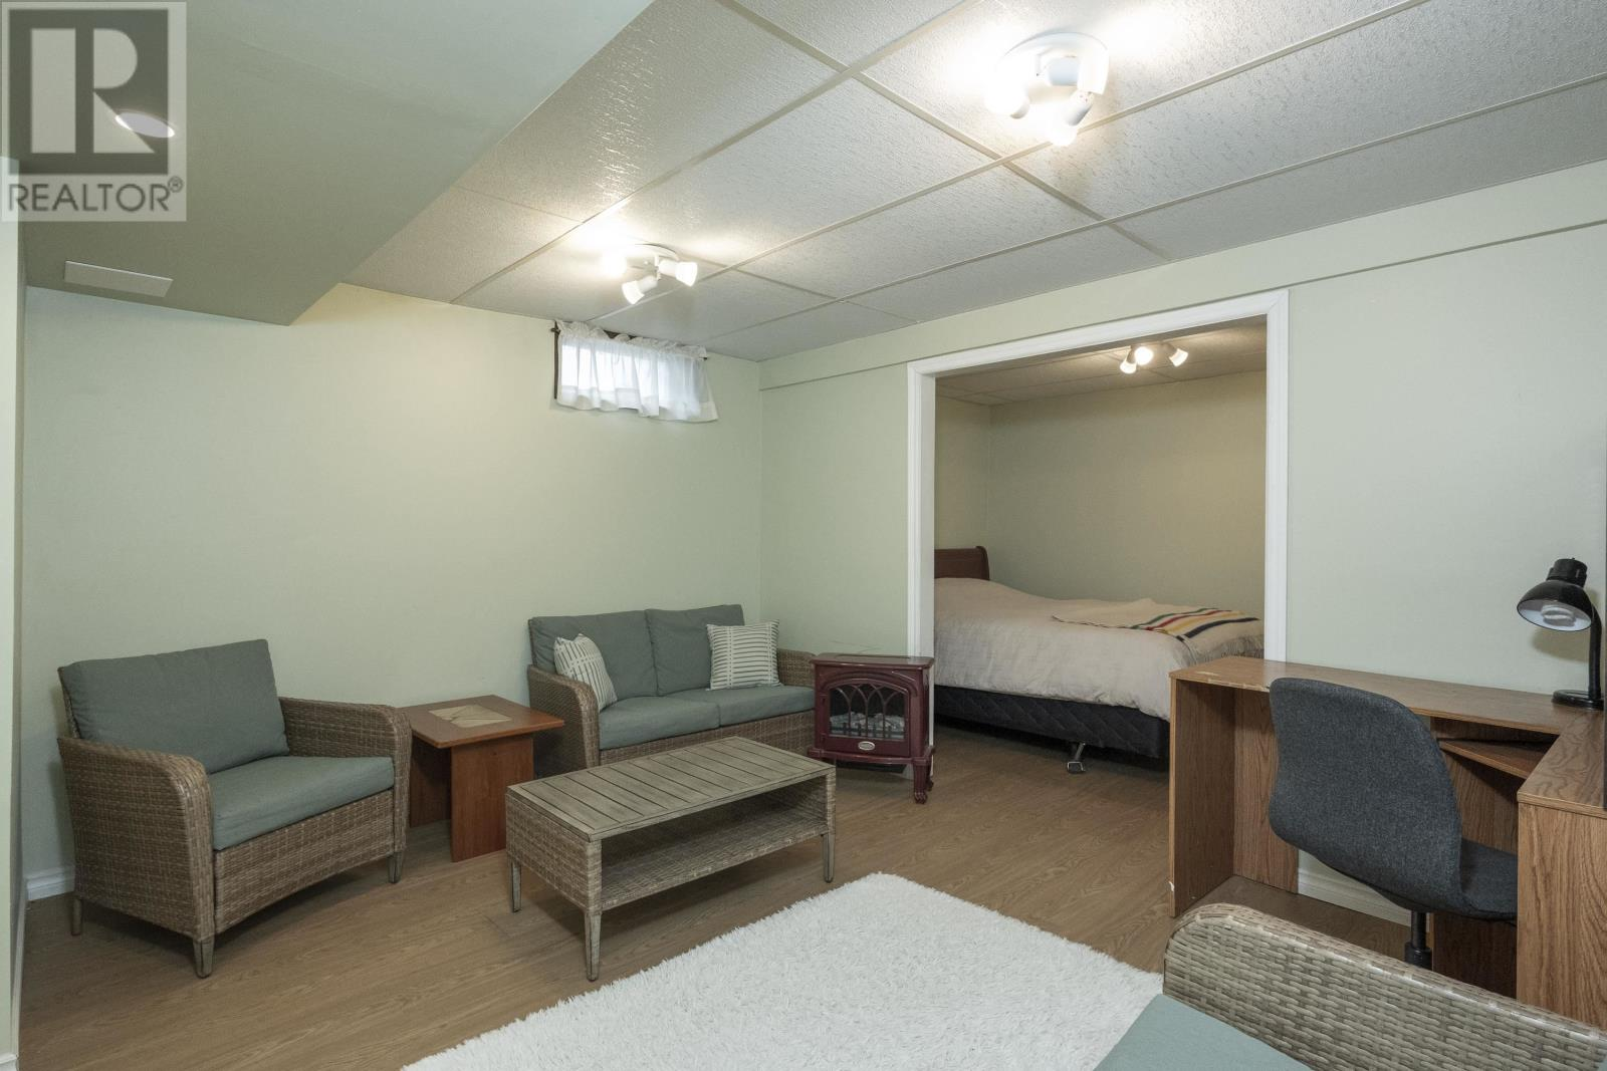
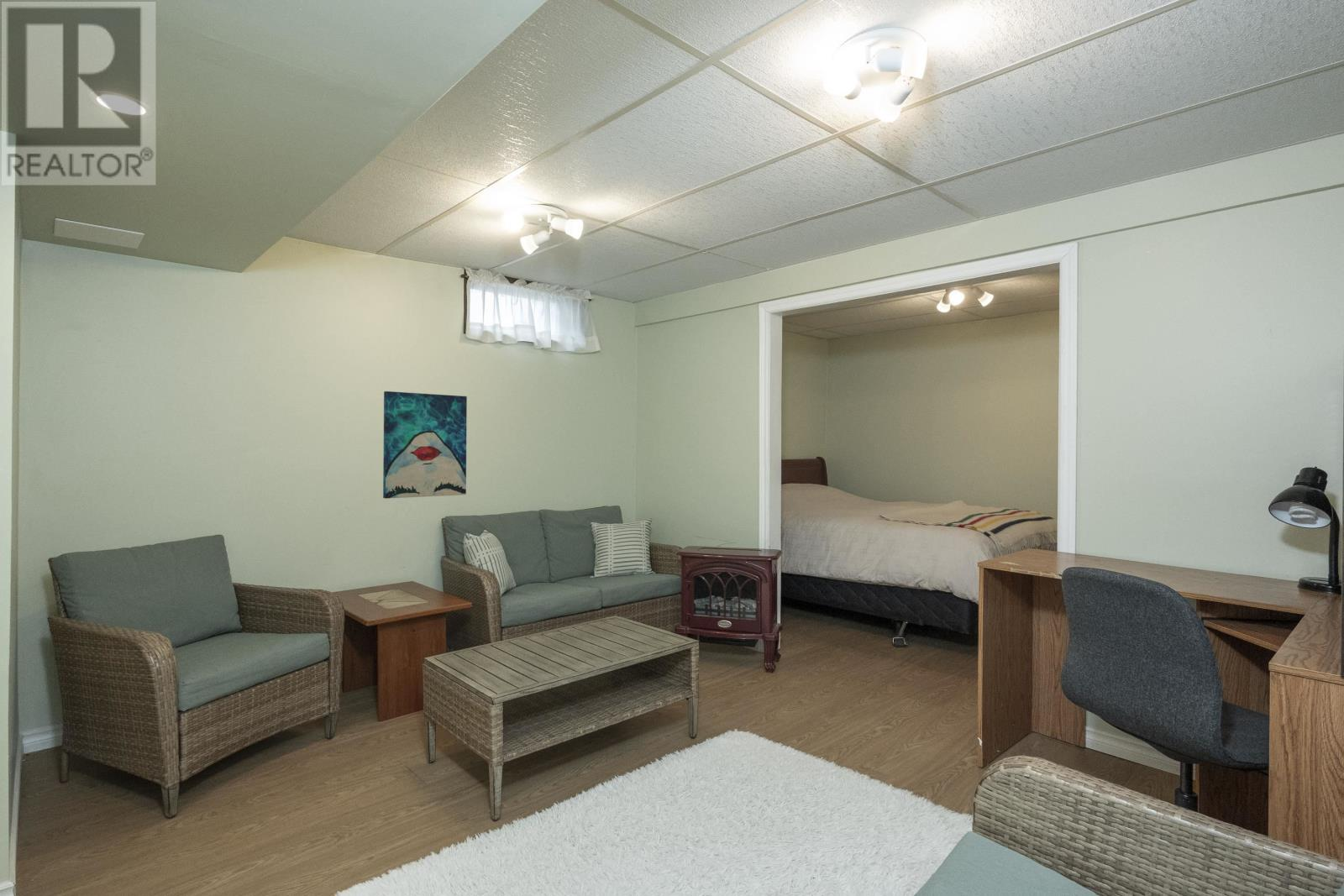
+ wall art [382,390,468,499]
